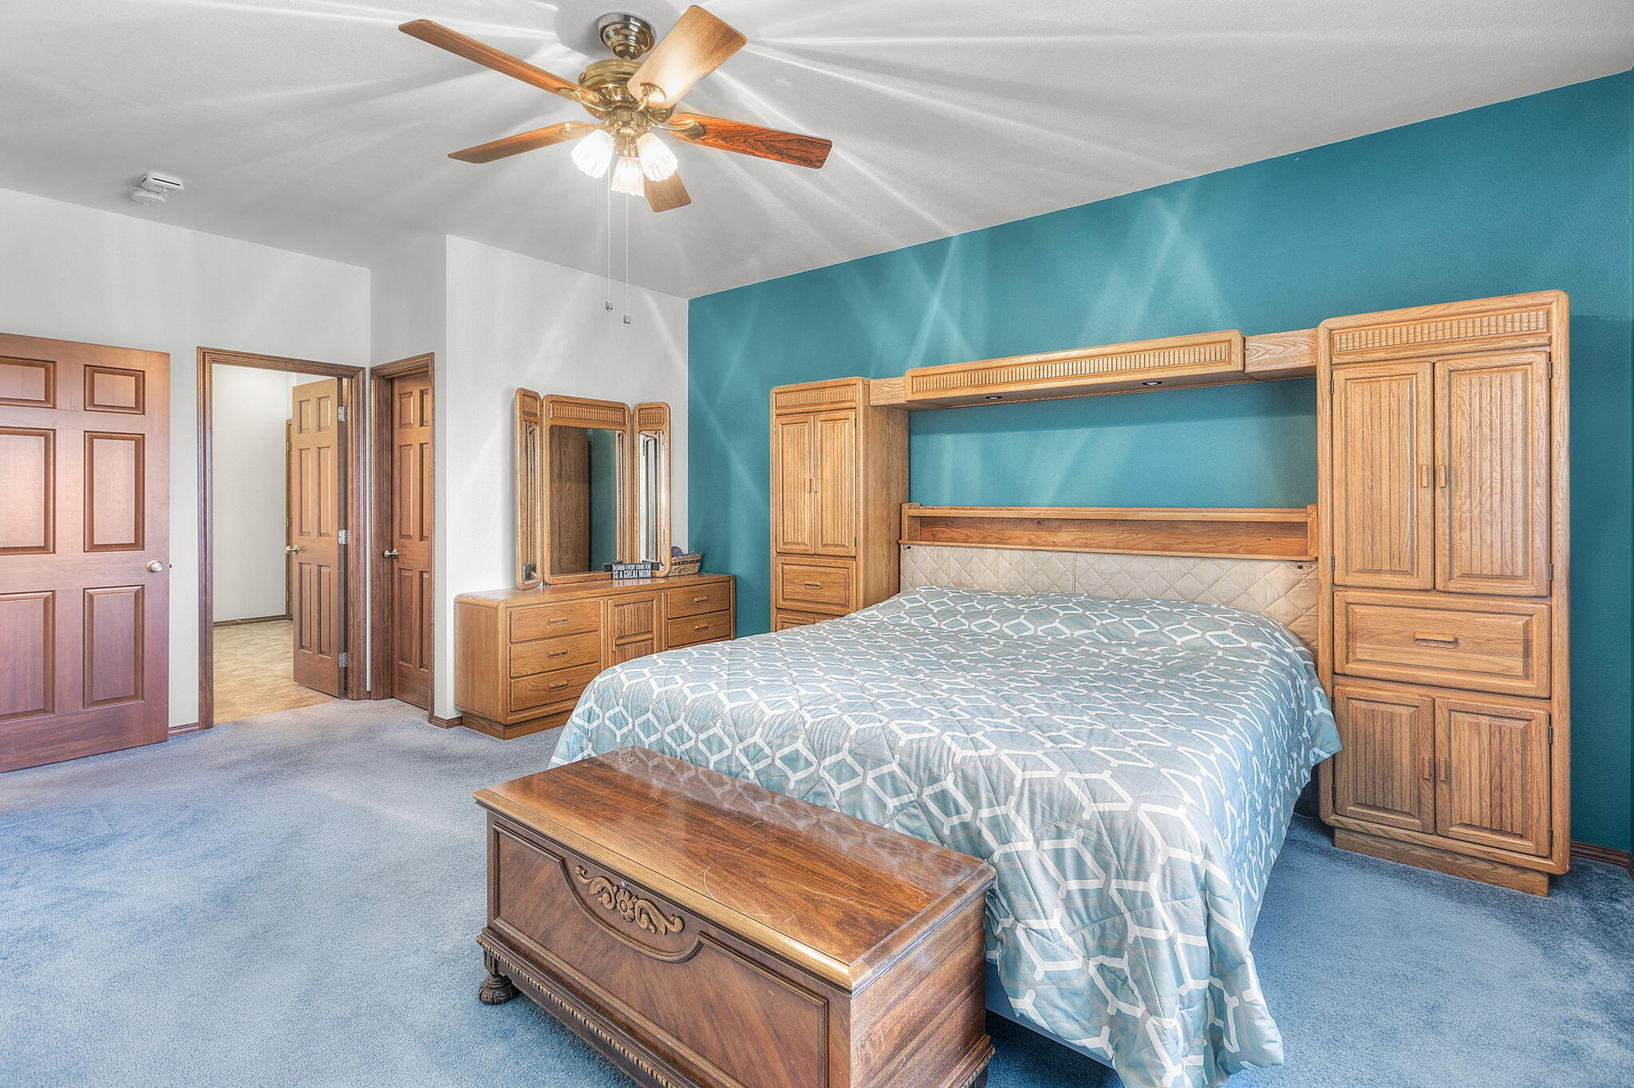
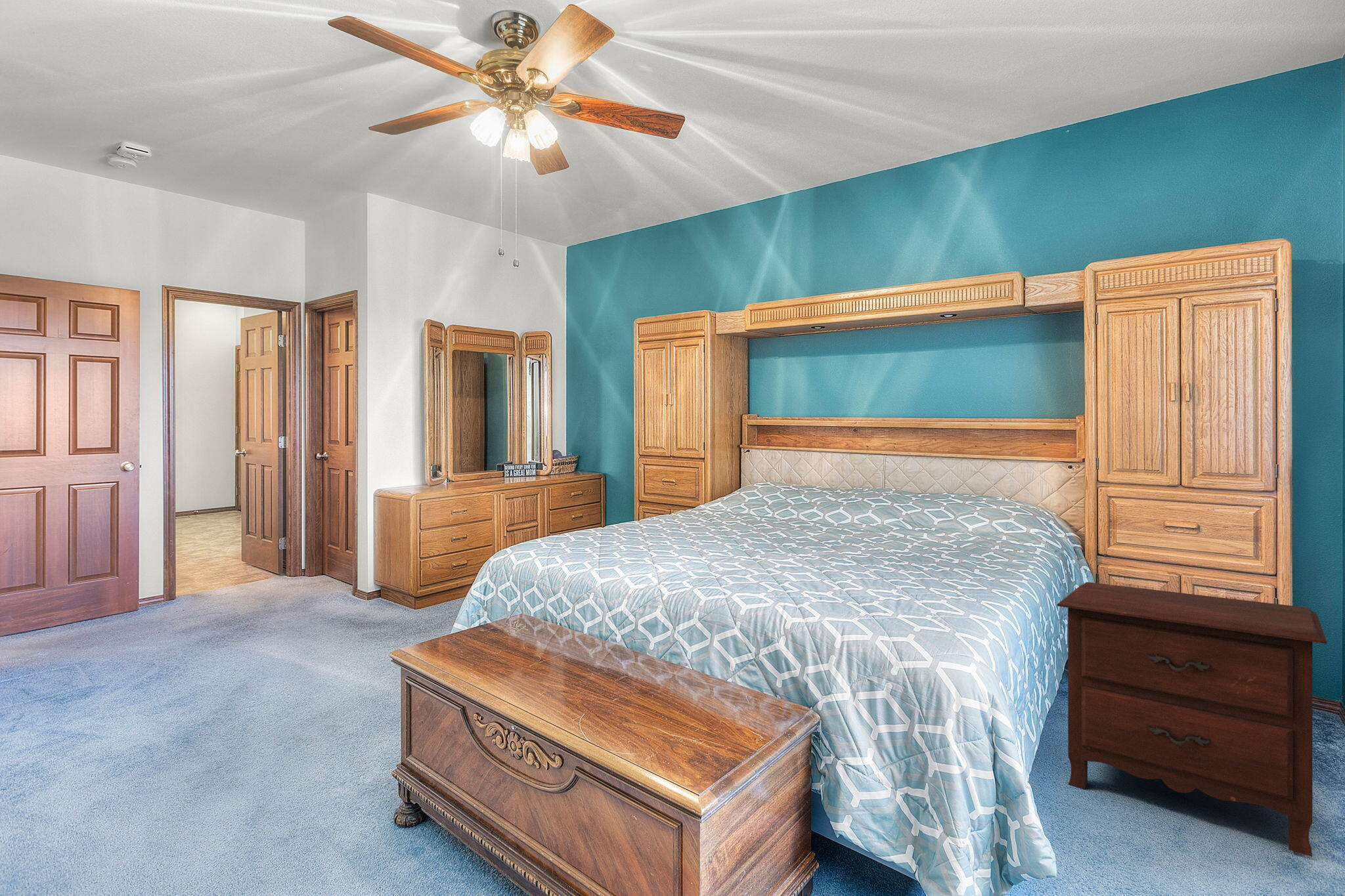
+ nightstand [1057,582,1327,857]
